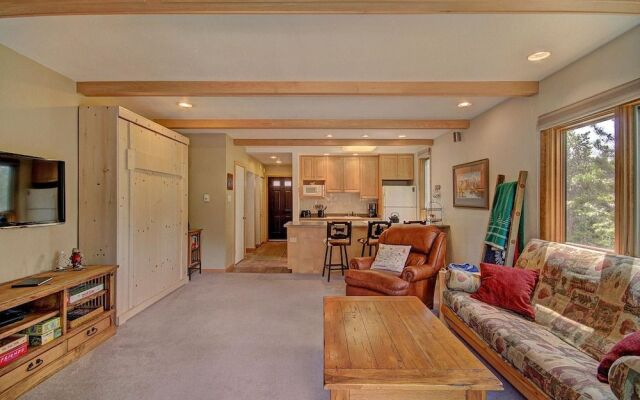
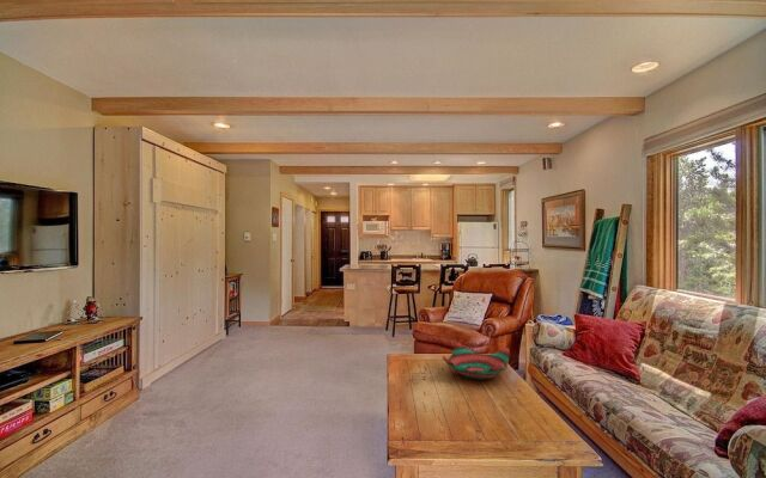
+ decorative bowl [442,341,510,381]
